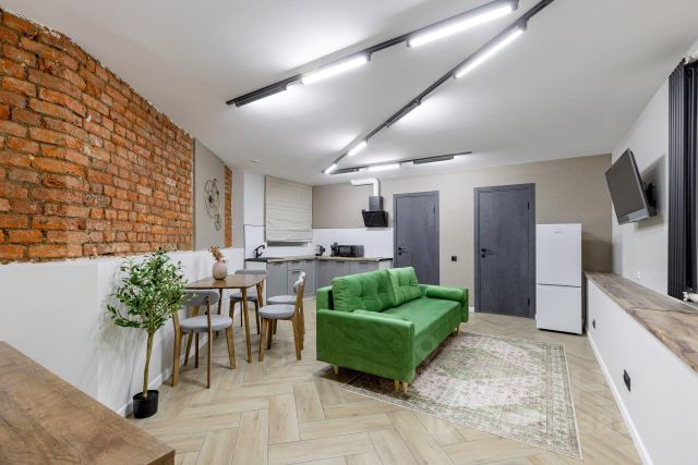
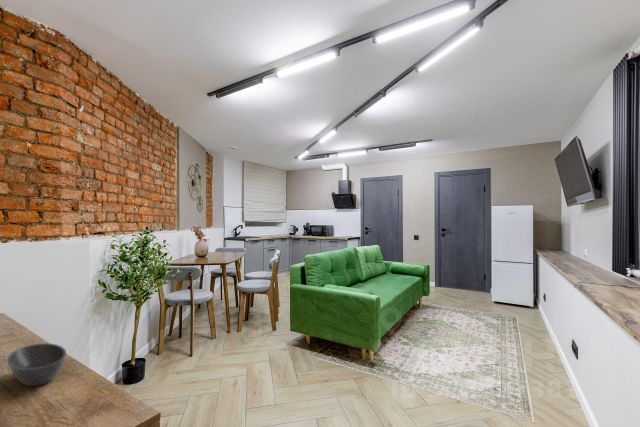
+ bowl [6,342,67,387]
